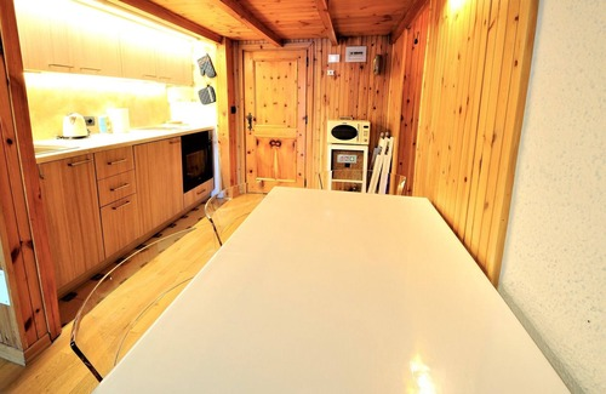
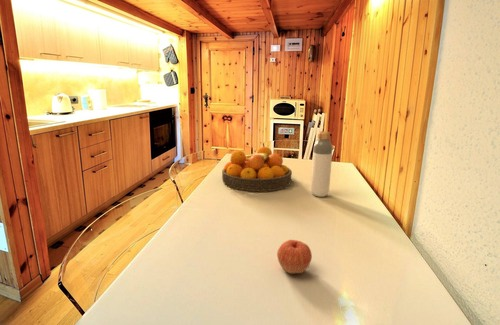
+ apple [276,239,313,275]
+ bottle [310,130,334,198]
+ fruit bowl [221,146,293,192]
